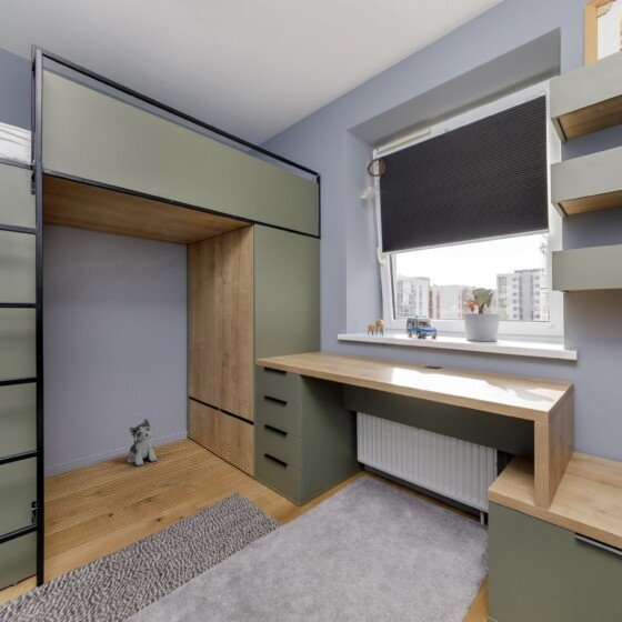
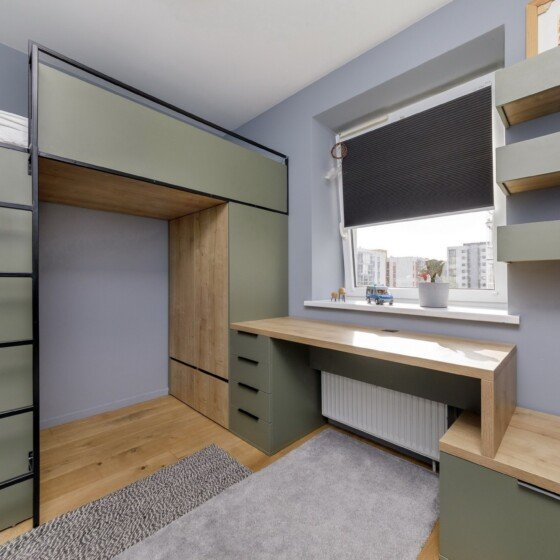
- plush toy [127,418,158,466]
